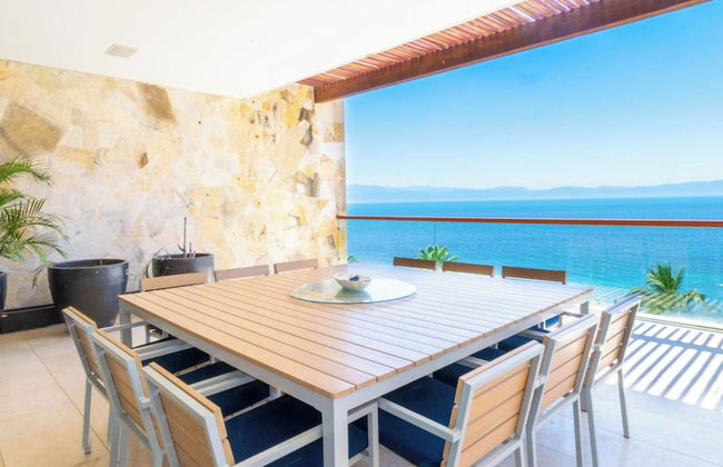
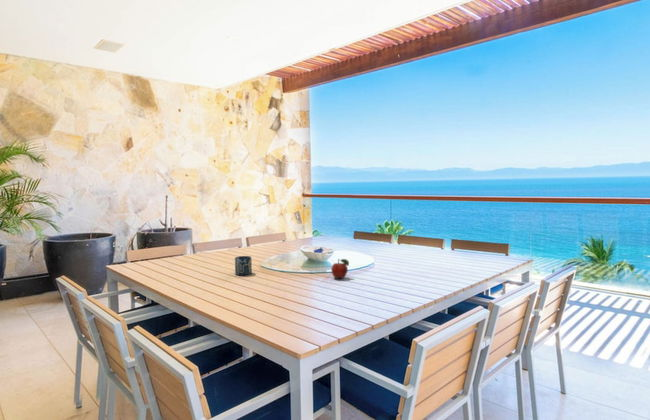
+ fruit [330,258,350,279]
+ cup [234,255,253,276]
